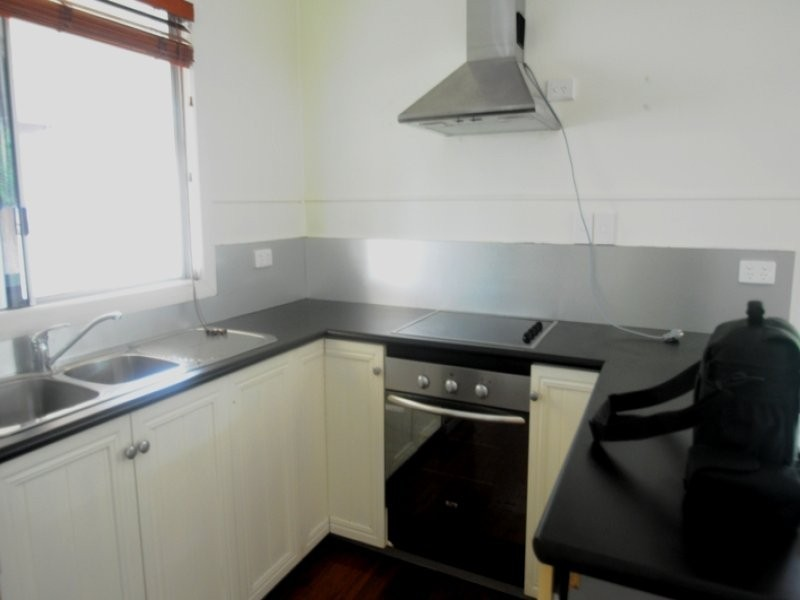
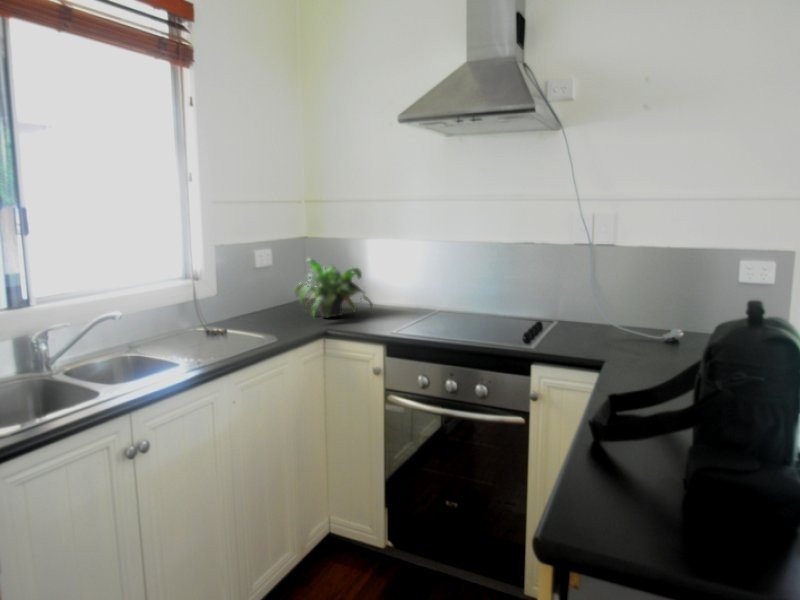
+ potted plant [293,257,374,319]
